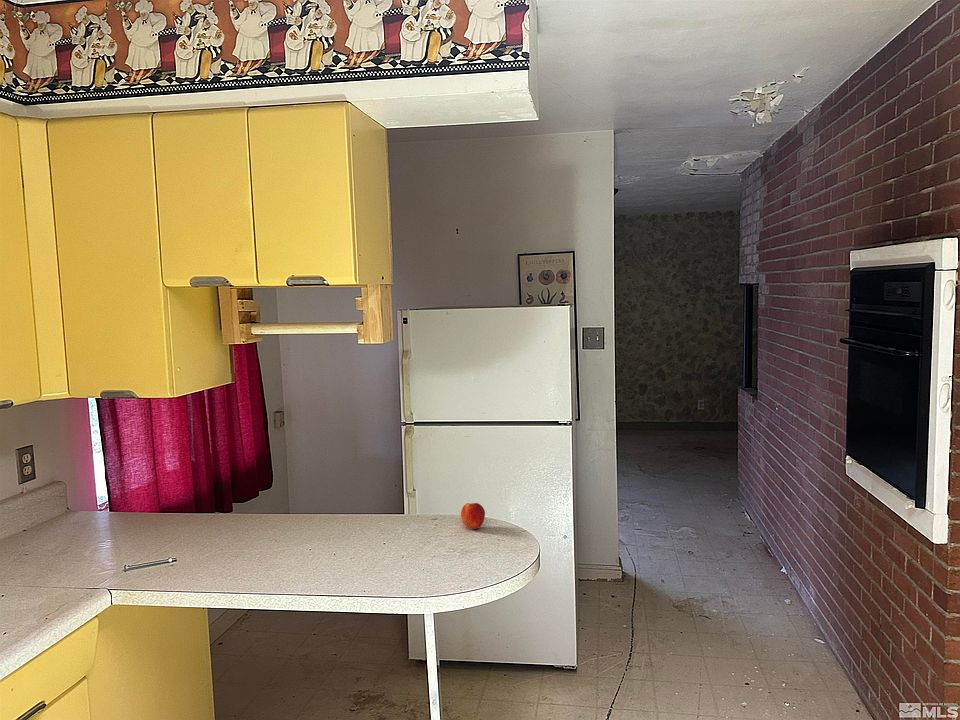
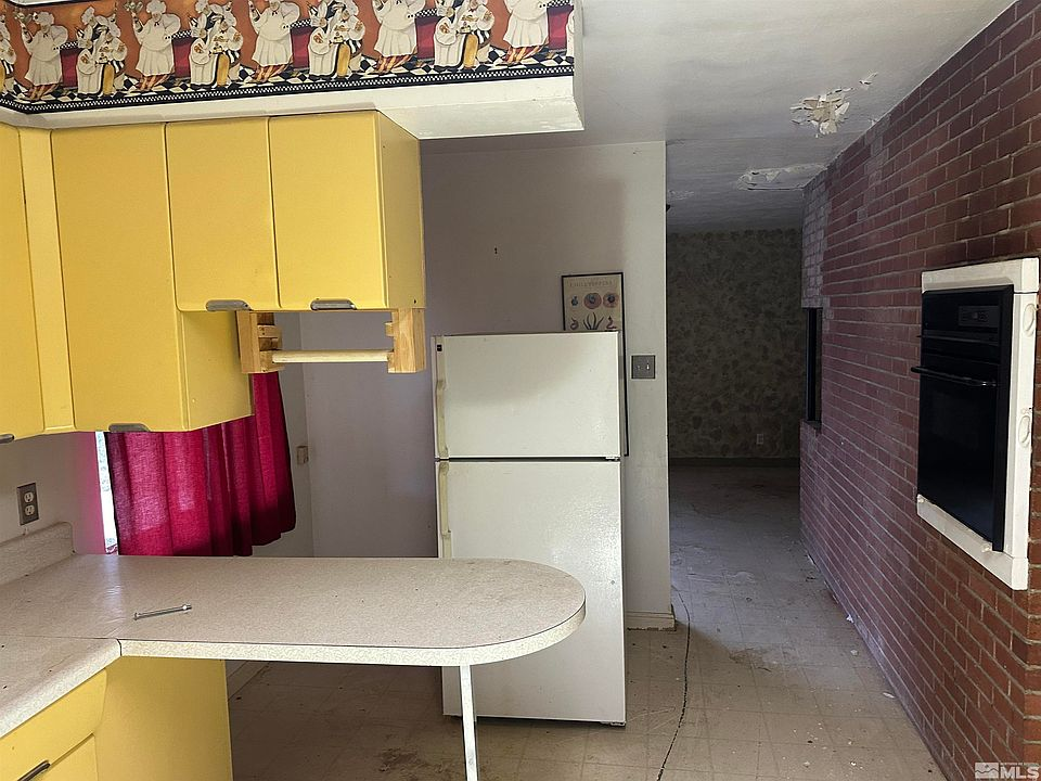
- peach [460,502,486,530]
